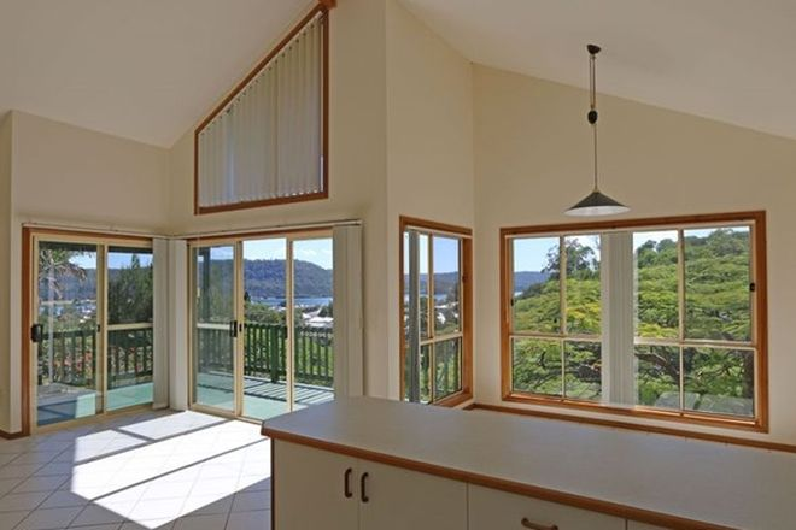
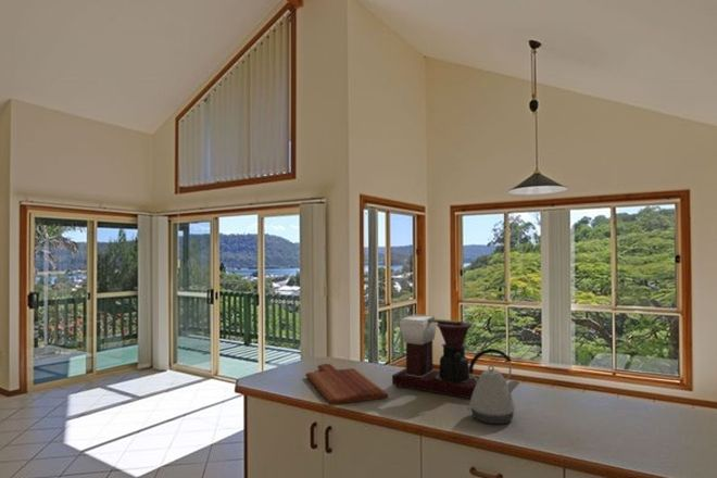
+ coffee maker [391,313,480,400]
+ cutting board [304,363,389,406]
+ kettle [465,348,521,425]
